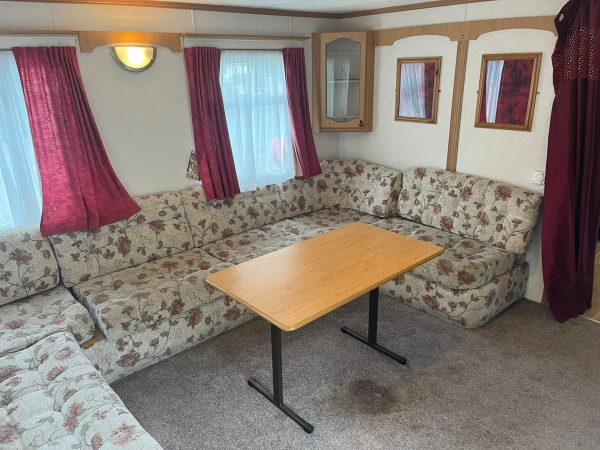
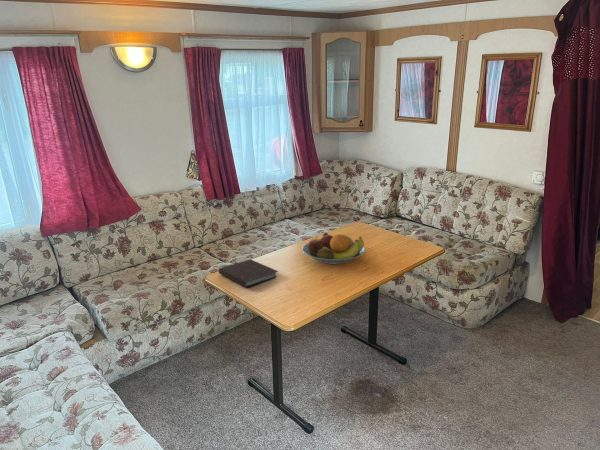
+ fruit bowl [301,232,367,265]
+ notebook [218,258,279,288]
